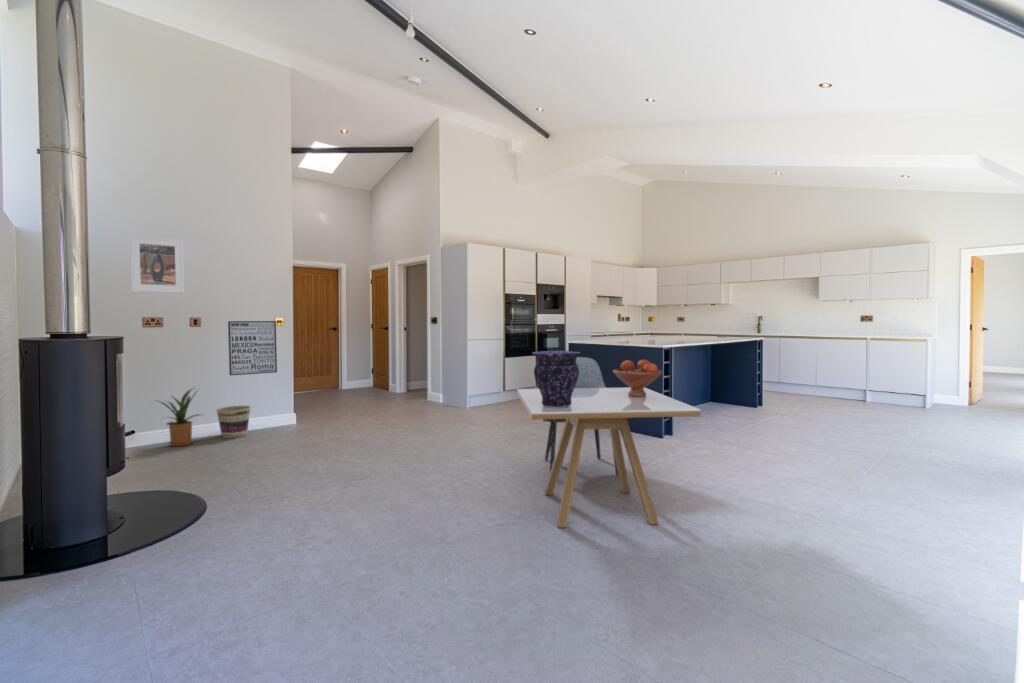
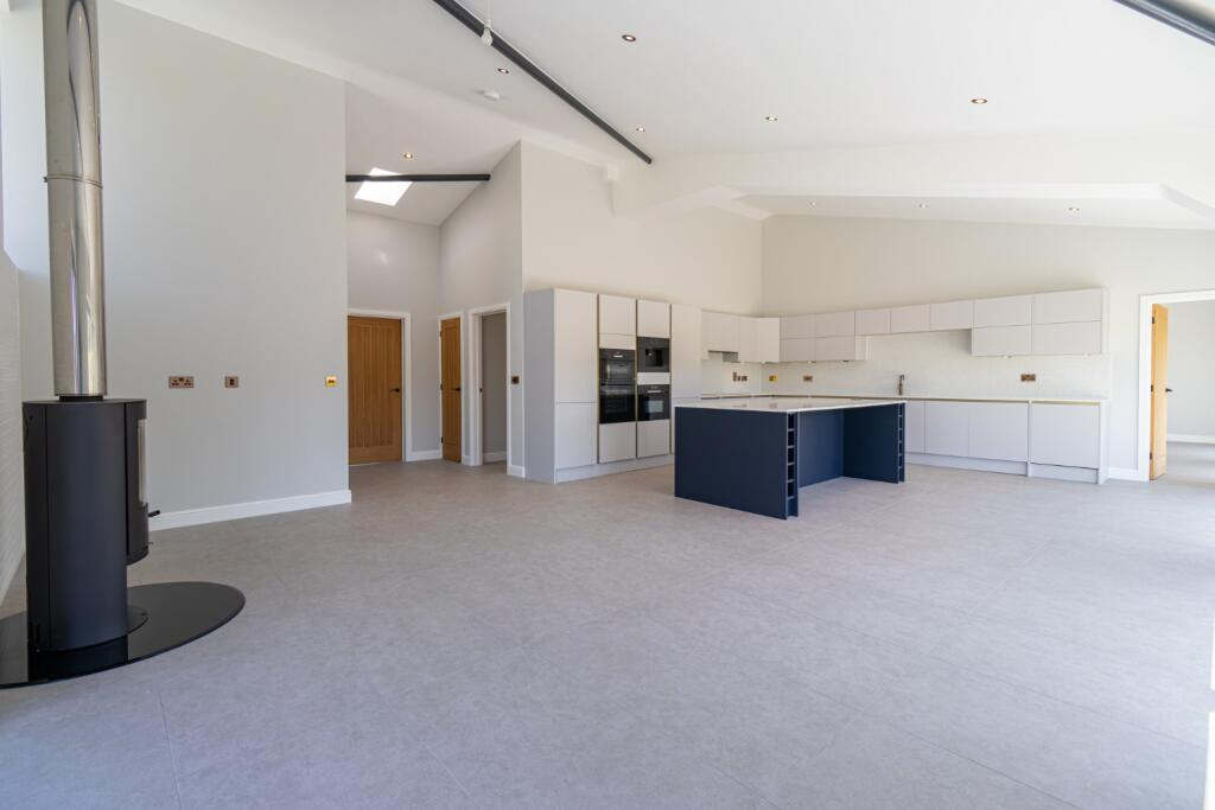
- basket [215,404,252,439]
- dining chair [542,356,619,477]
- wall art [227,320,278,376]
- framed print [129,234,186,294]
- vase [531,350,581,408]
- fruit bowl [612,359,663,397]
- house plant [150,386,204,447]
- dining table [517,386,702,529]
